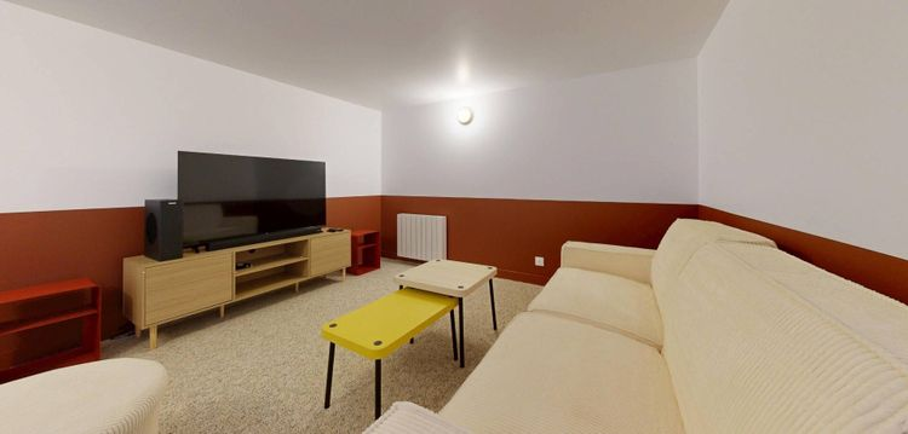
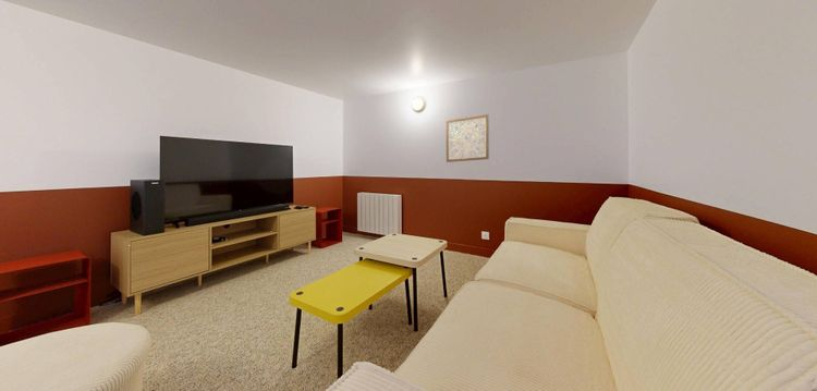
+ wall art [446,113,490,163]
